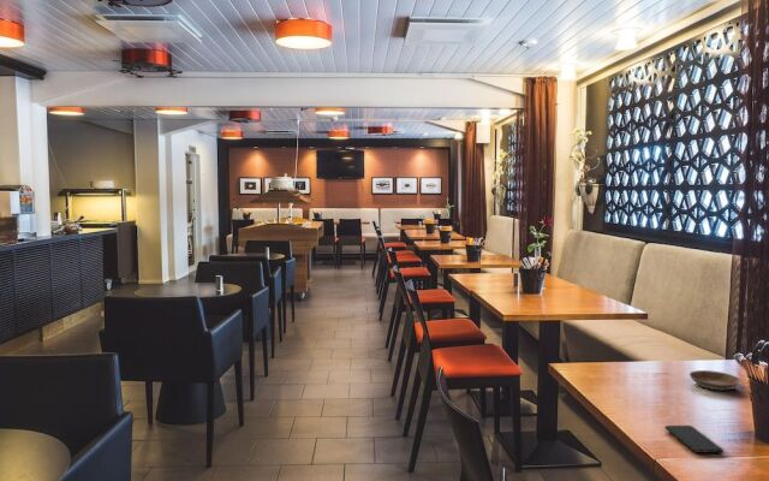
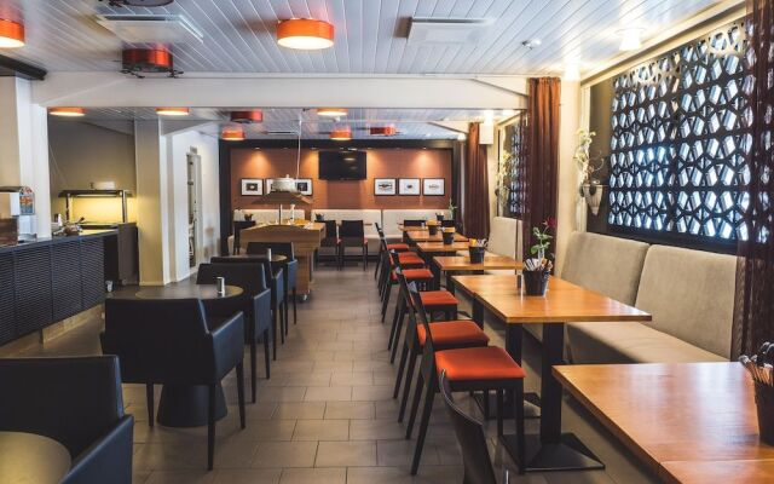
- smartphone [663,424,725,455]
- saucer [688,369,743,391]
